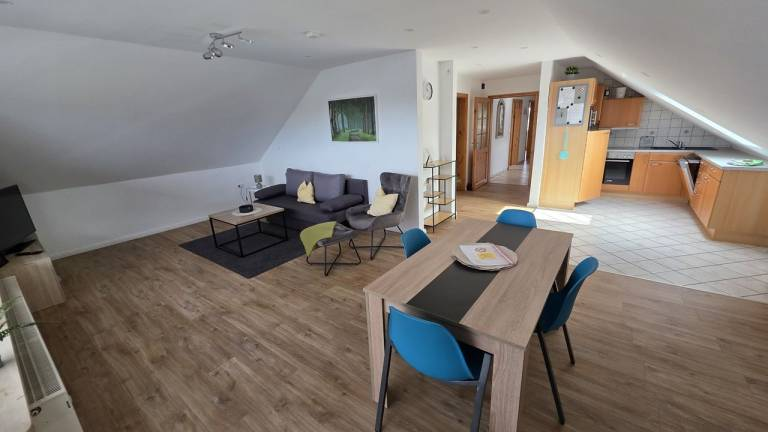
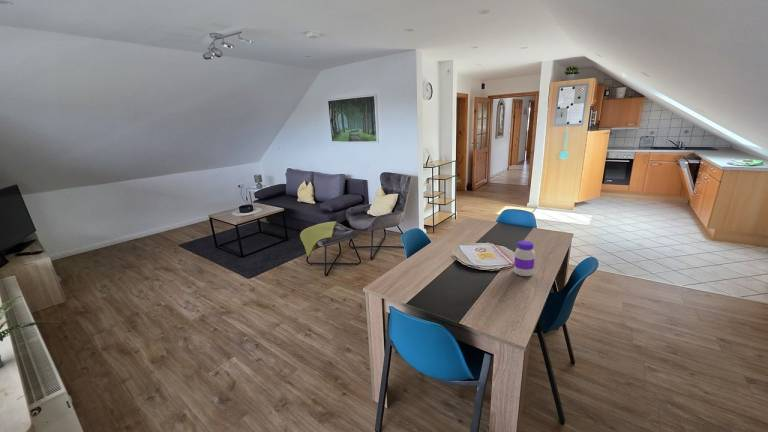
+ jar [513,240,536,277]
